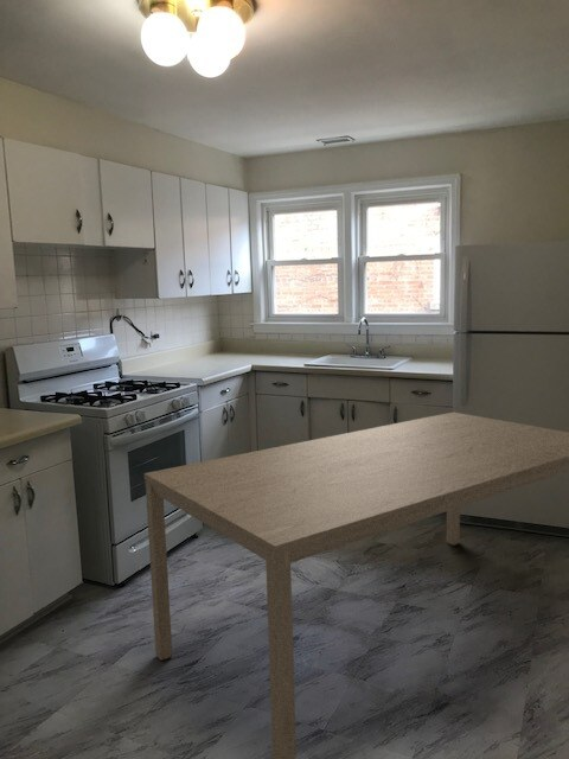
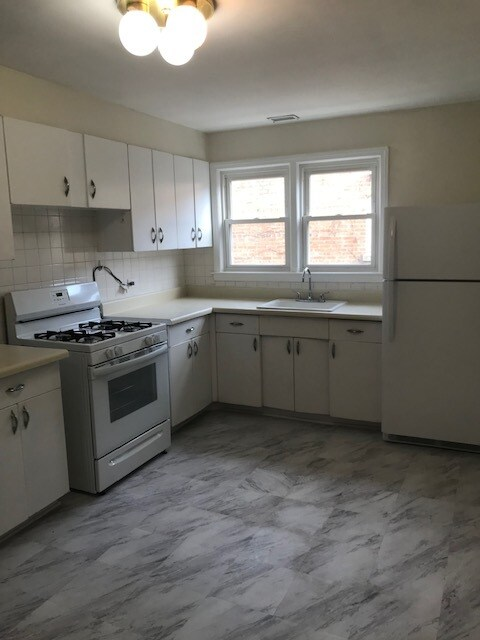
- dining table [143,410,569,759]
